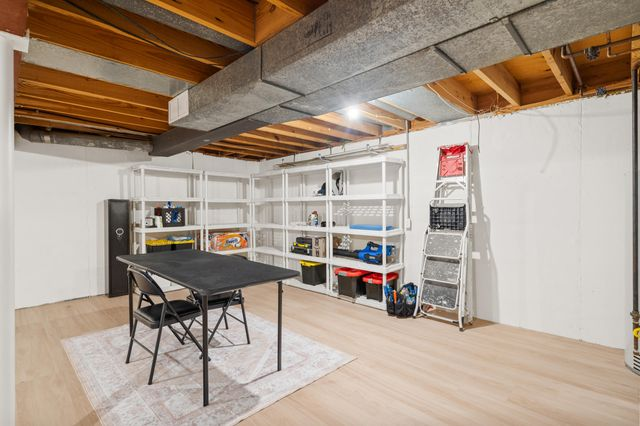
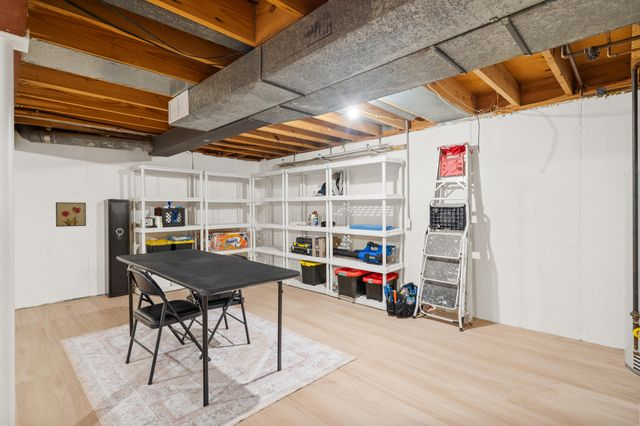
+ wall art [55,201,87,228]
